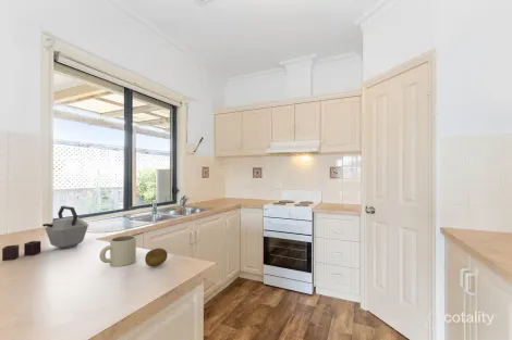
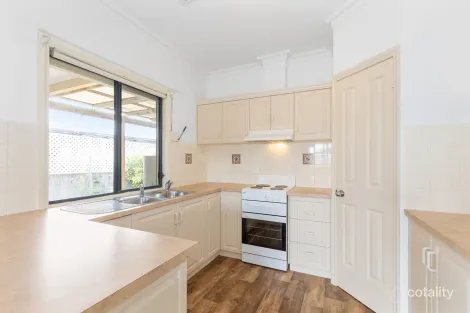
- fruit [144,247,169,267]
- kettle [1,205,89,262]
- mug [98,235,137,267]
